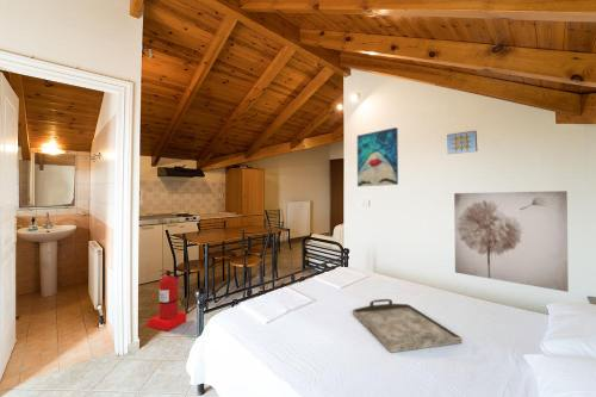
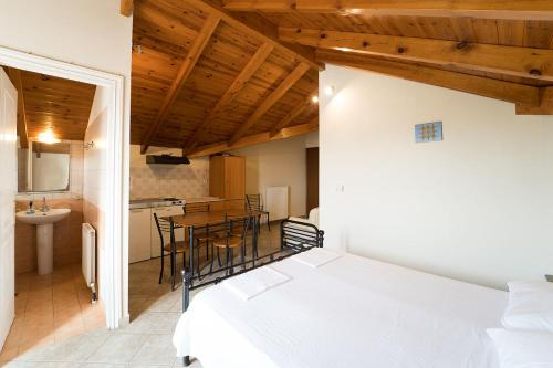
- wall art [453,190,570,293]
- serving tray [352,298,464,354]
- fire extinguisher [145,268,187,333]
- wall art [356,126,399,187]
